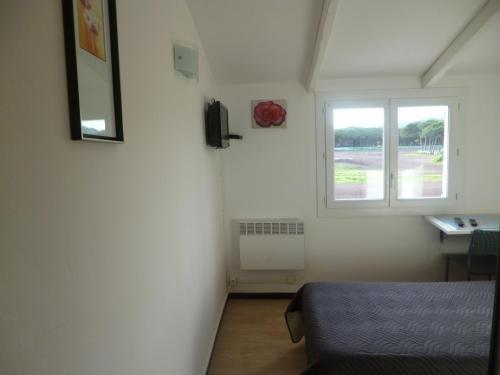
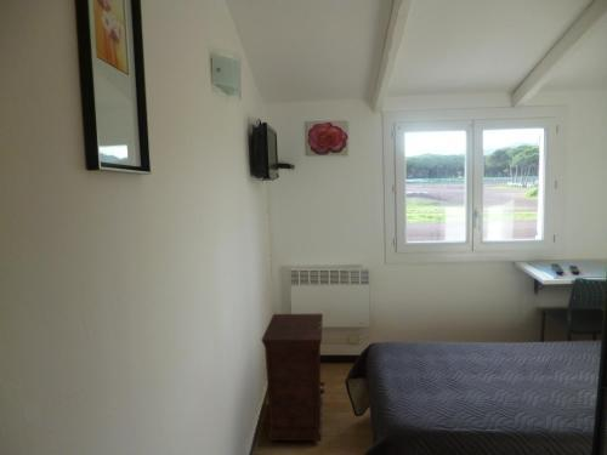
+ nightstand [260,313,325,442]
